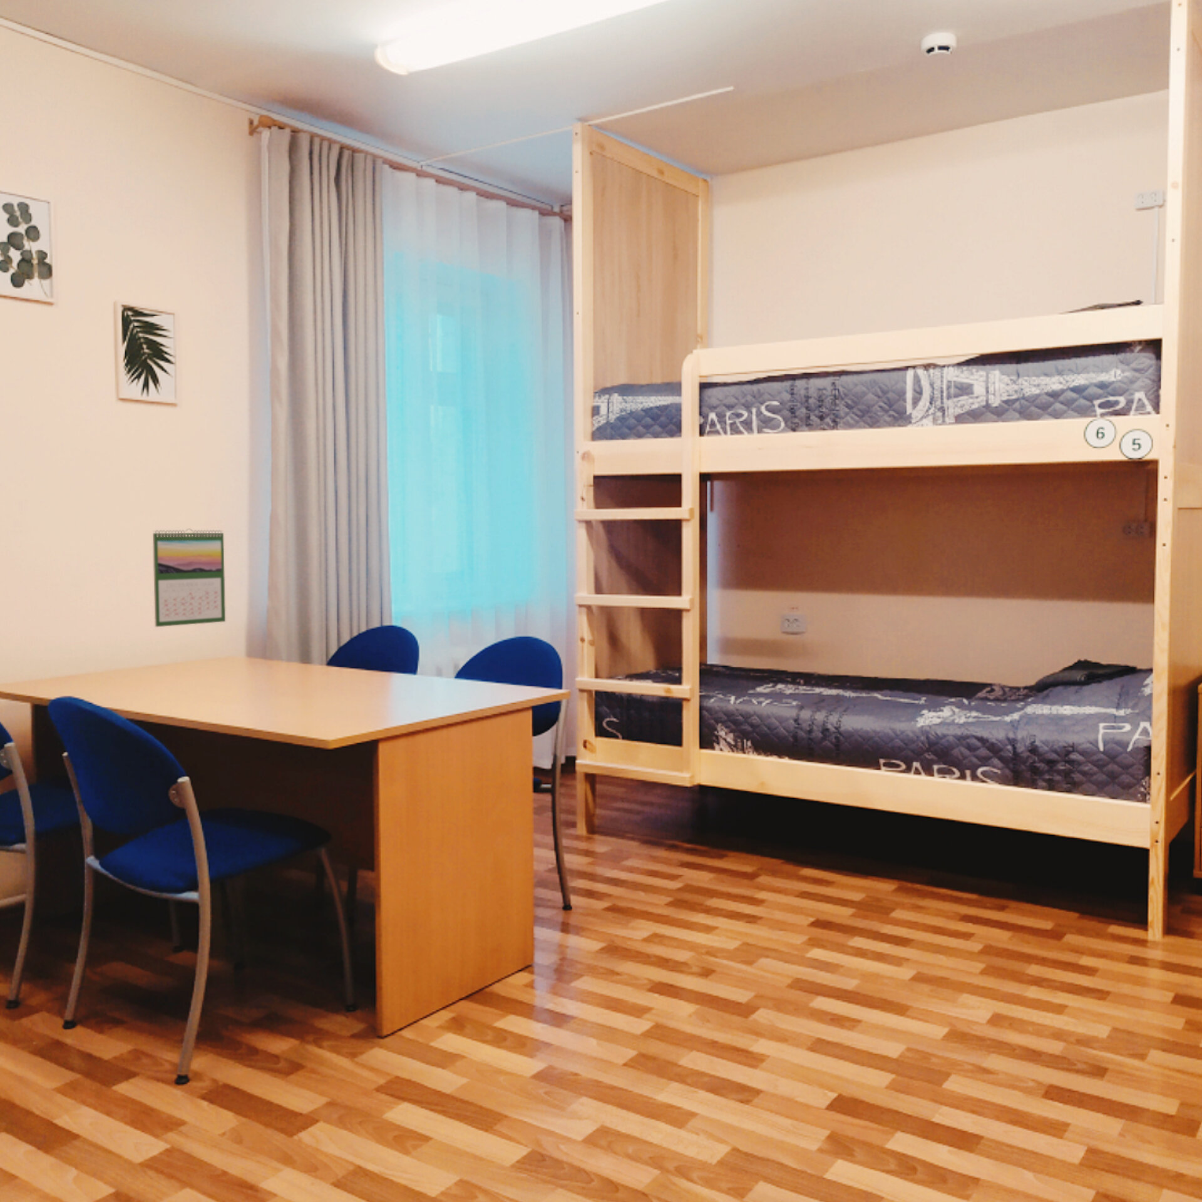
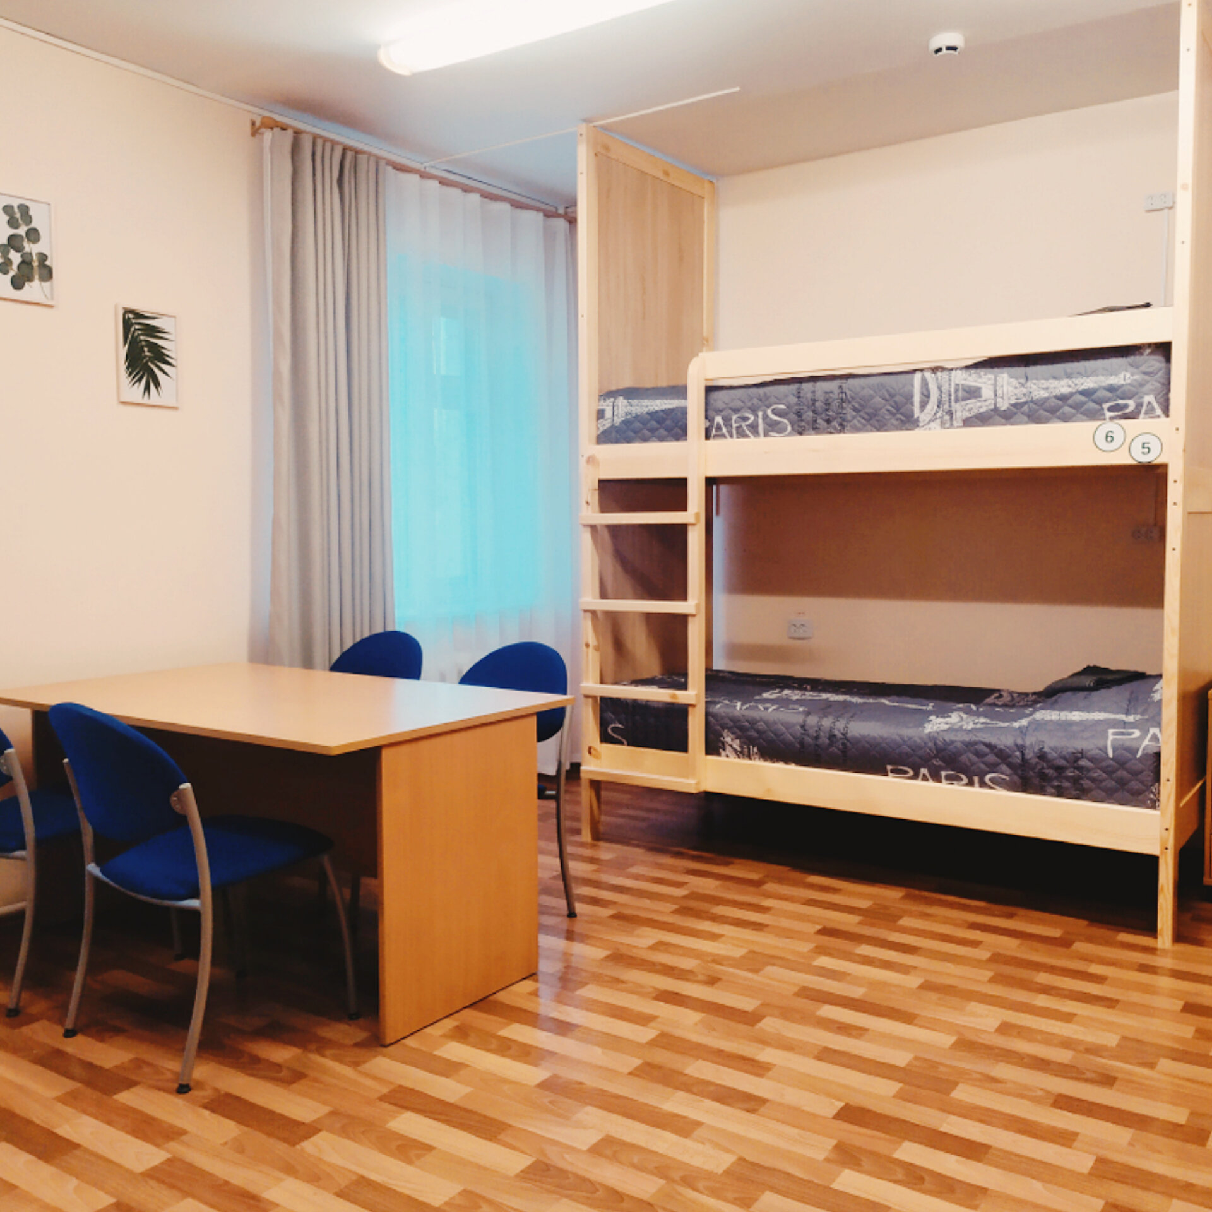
- calendar [152,527,226,627]
